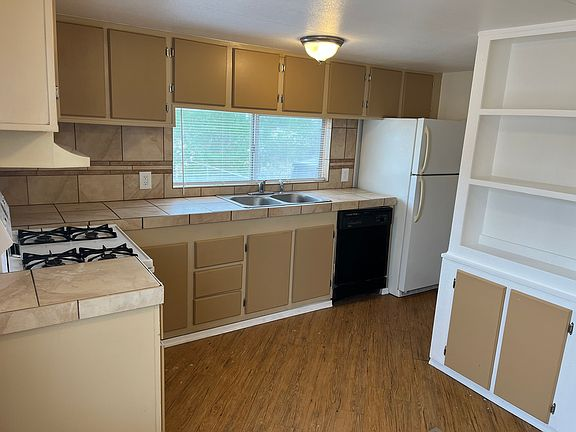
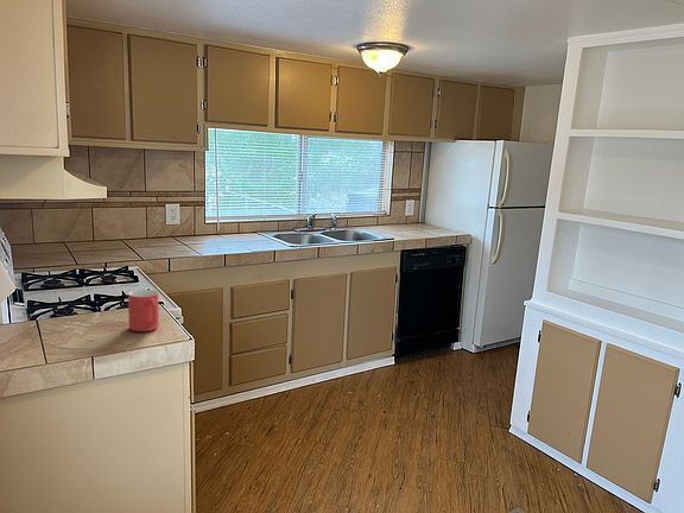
+ mug [127,289,160,332]
